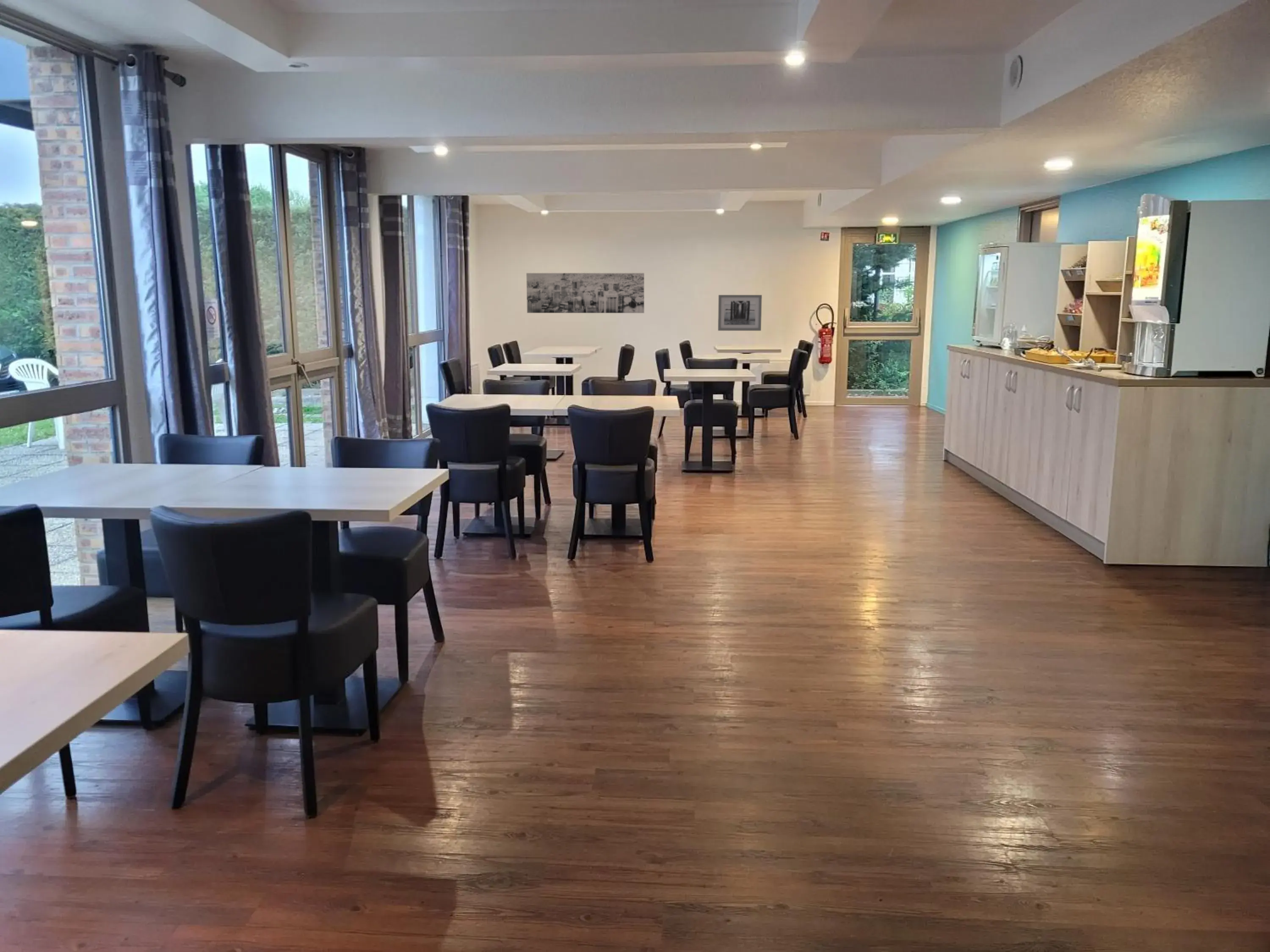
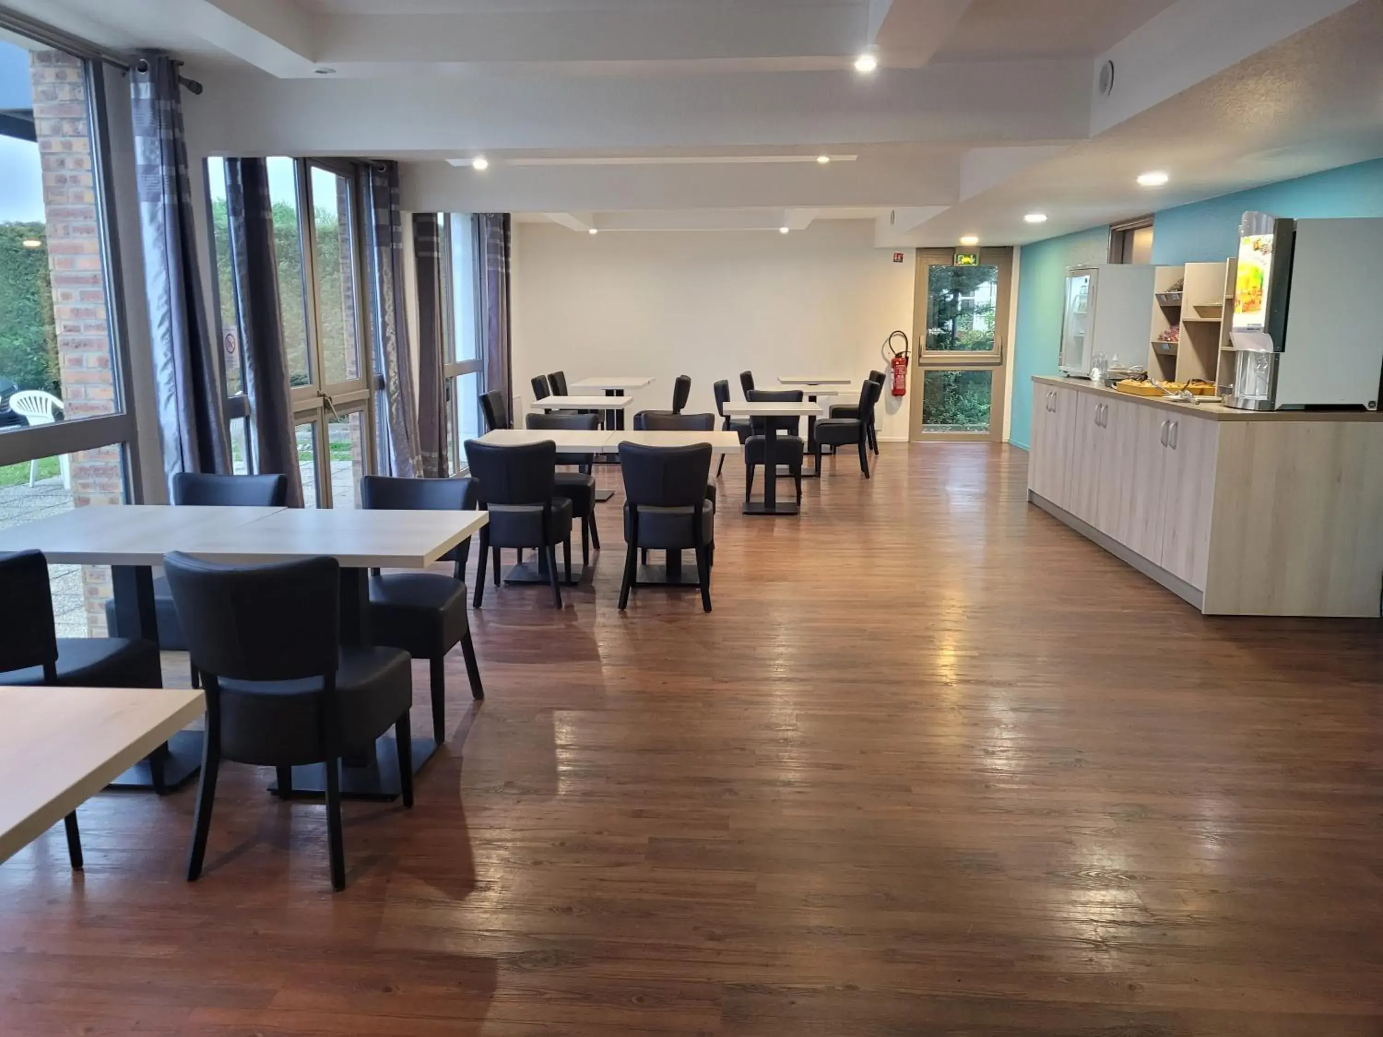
- wall art [526,272,645,314]
- wall art [718,294,762,331]
